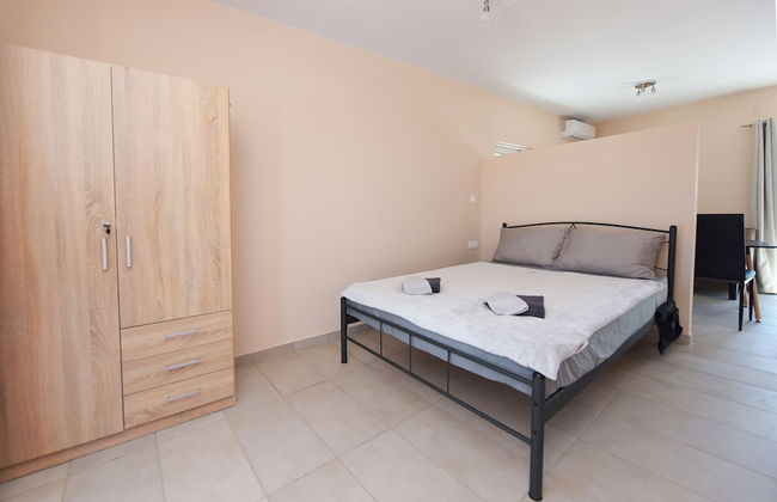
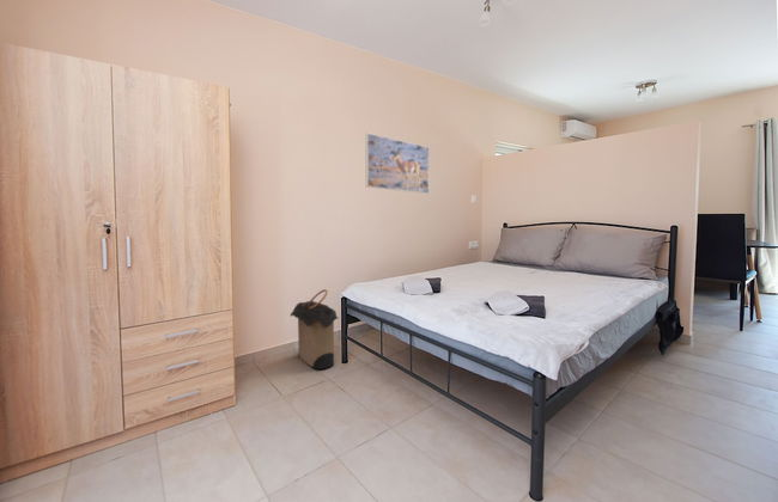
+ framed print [364,133,431,195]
+ laundry hamper [290,288,339,371]
